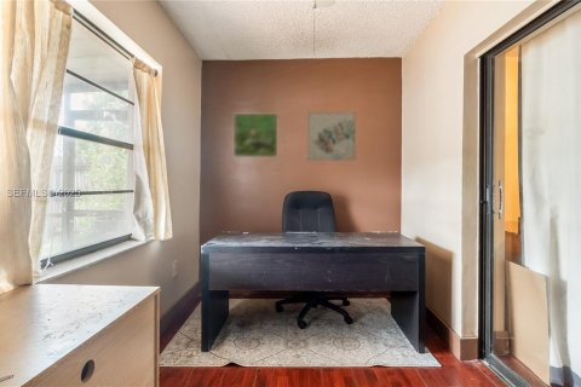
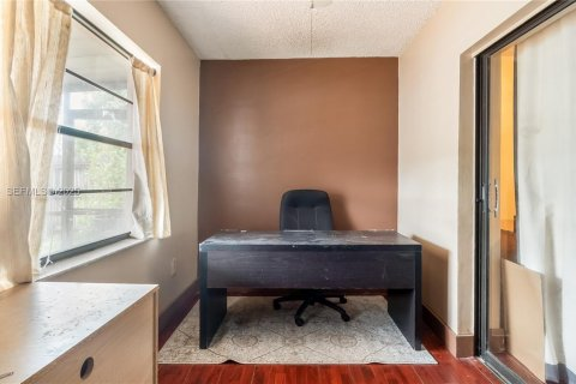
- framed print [232,112,280,158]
- wall art [306,111,357,162]
